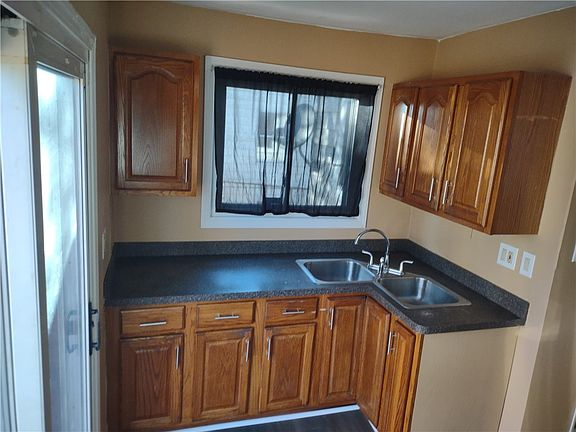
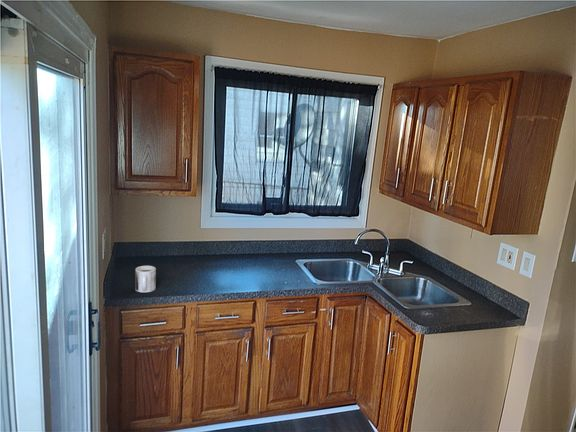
+ mug [134,265,157,293]
